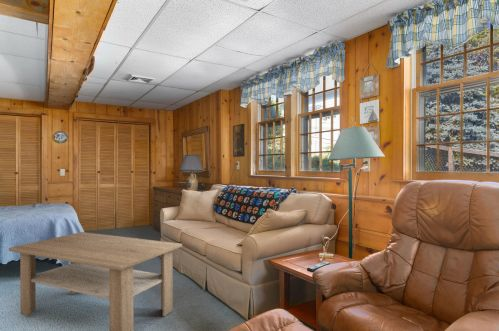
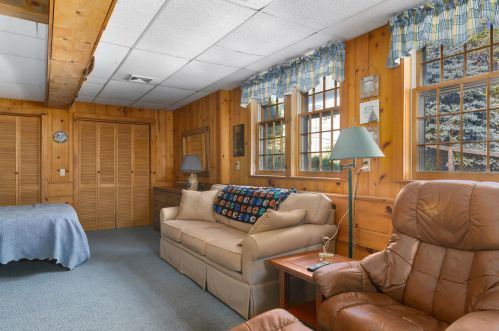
- coffee table [8,231,183,331]
